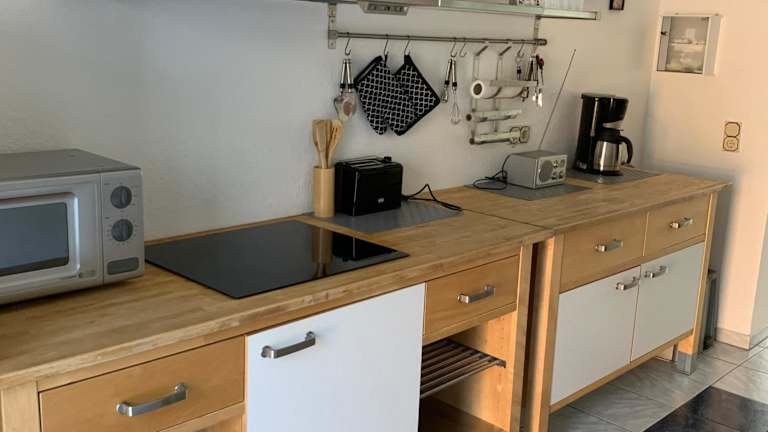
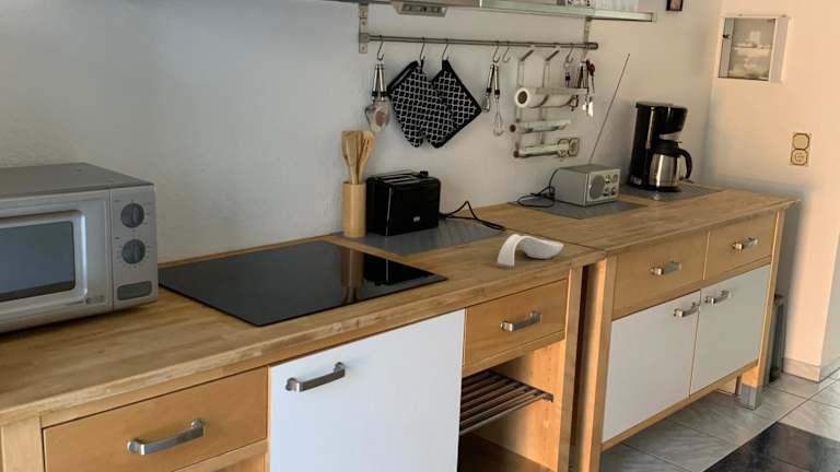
+ spoon rest [497,233,564,268]
